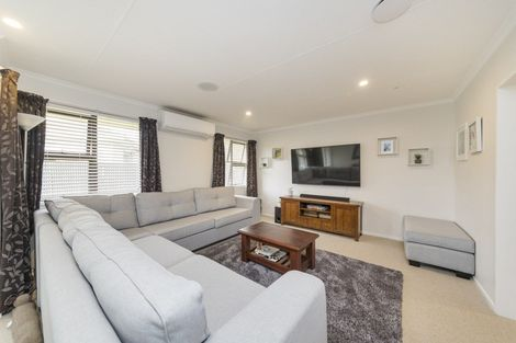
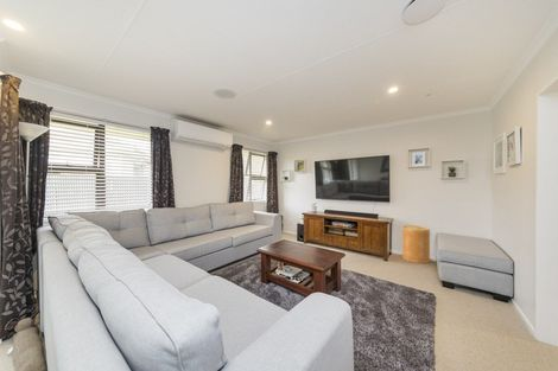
+ basket [401,224,431,264]
